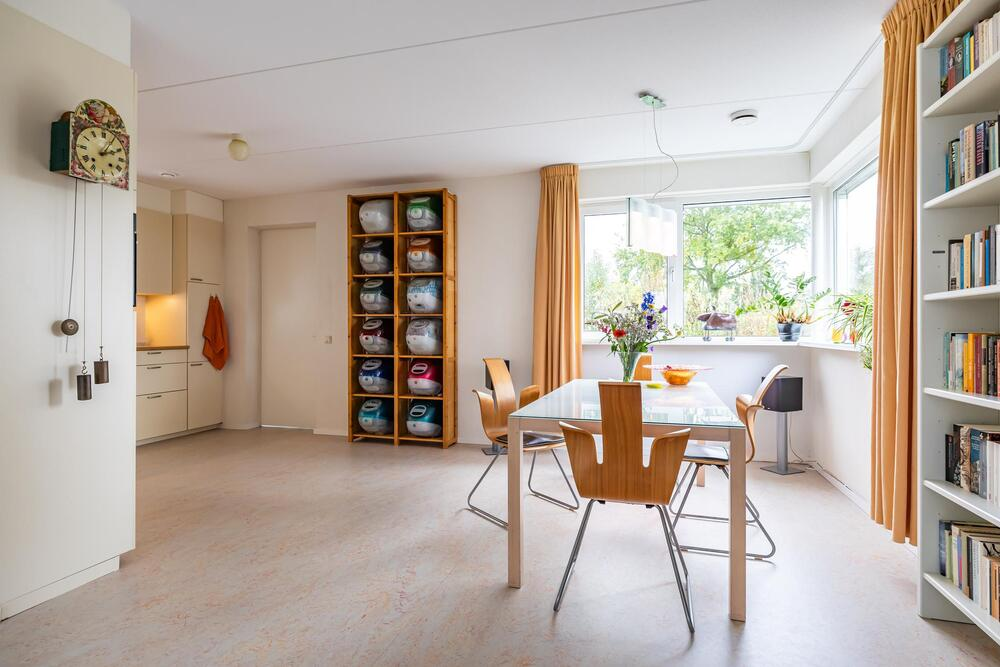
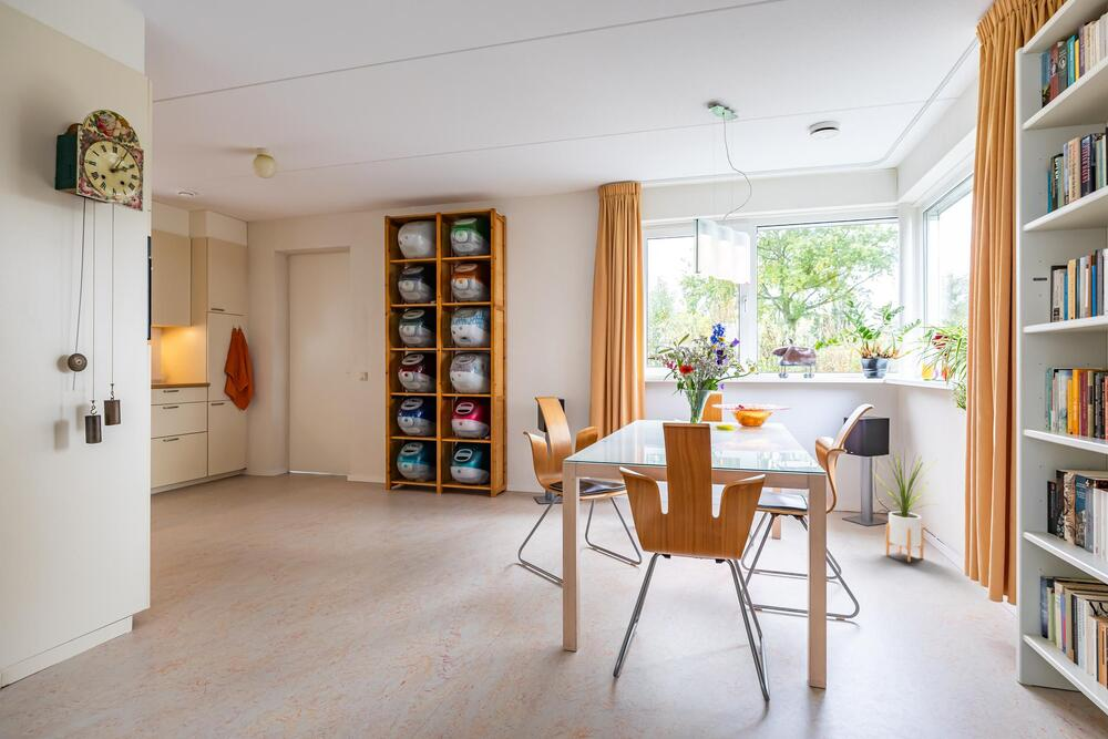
+ house plant [871,444,941,563]
